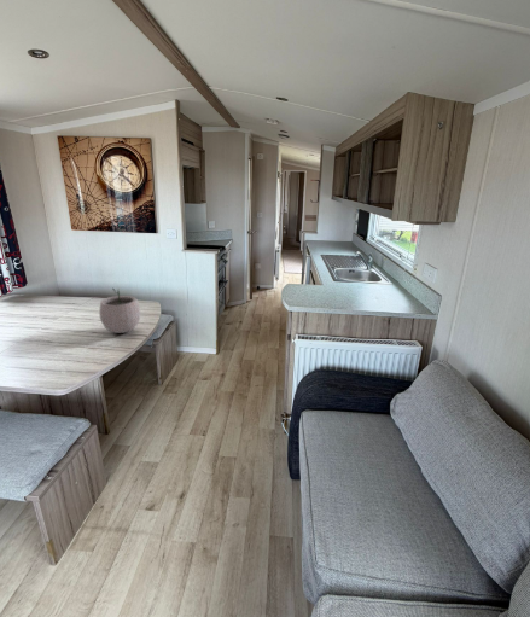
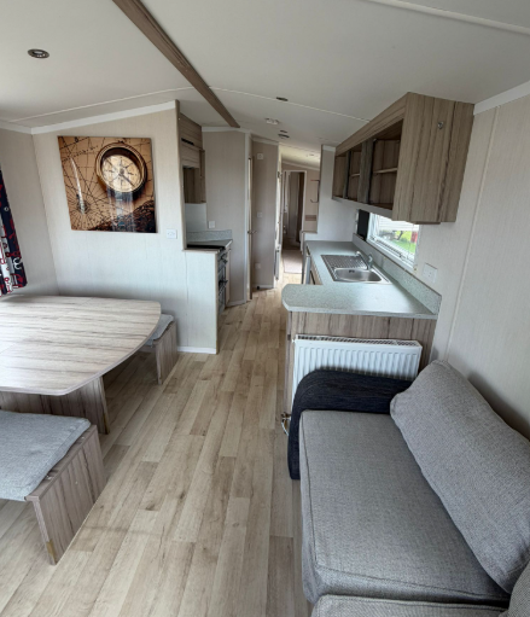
- plant pot [98,289,141,334]
